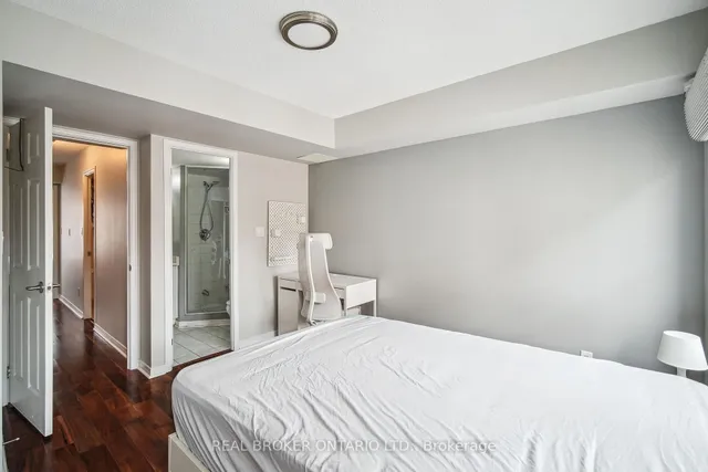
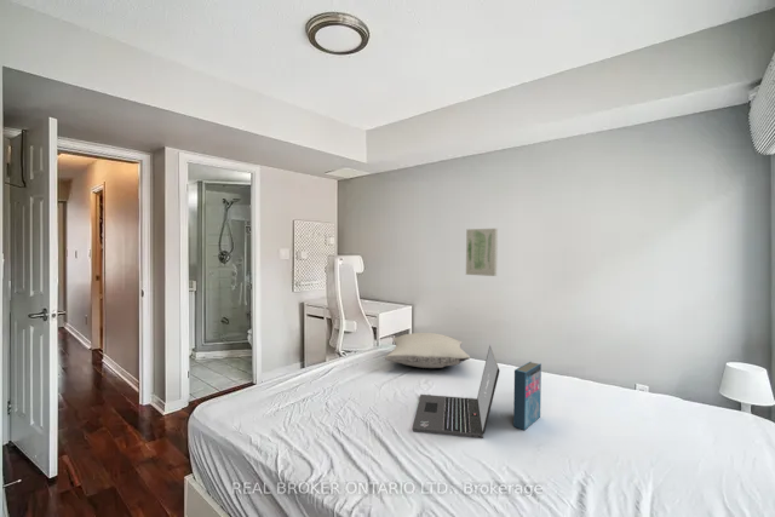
+ book [512,361,542,431]
+ wall art [465,228,499,277]
+ pillow [384,332,471,369]
+ laptop [411,344,501,440]
